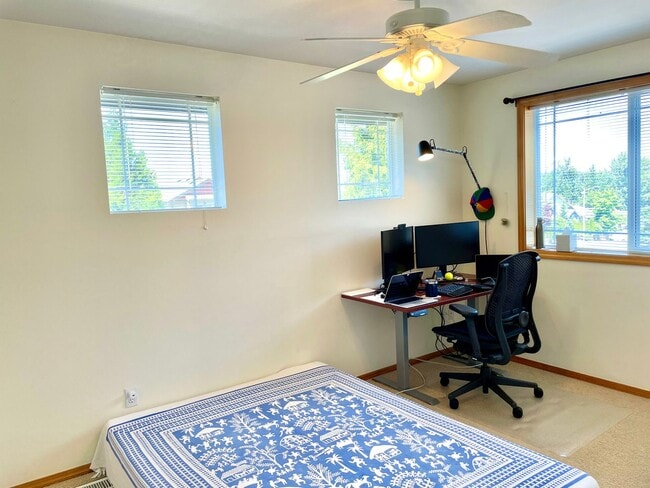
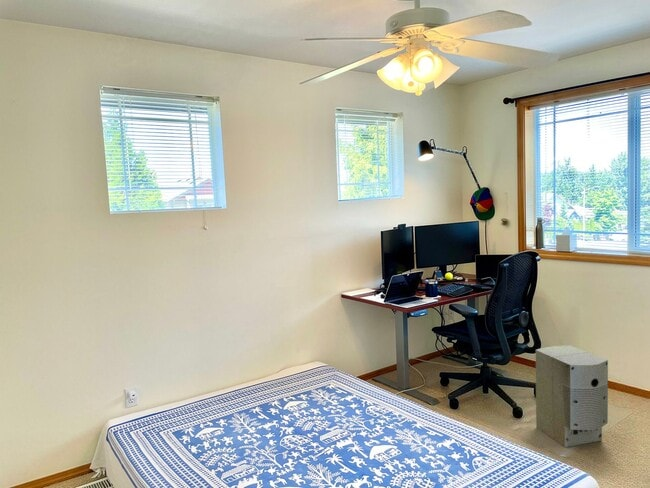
+ air purifier [535,344,609,448]
